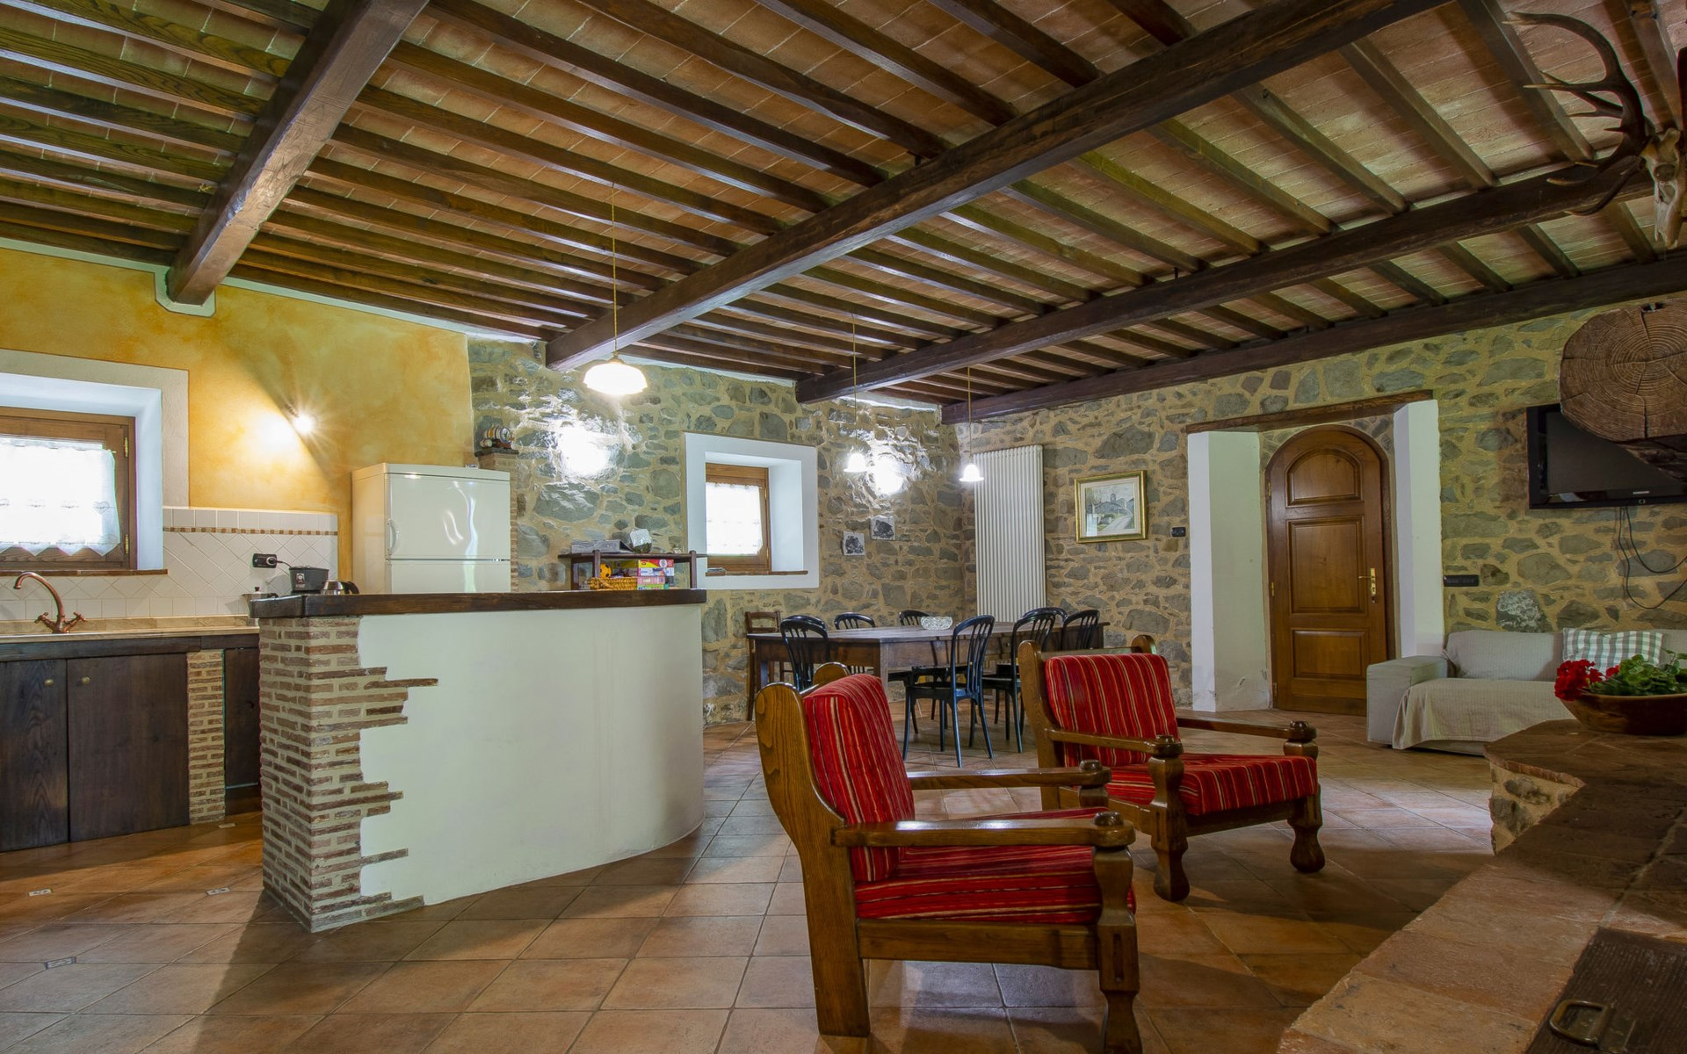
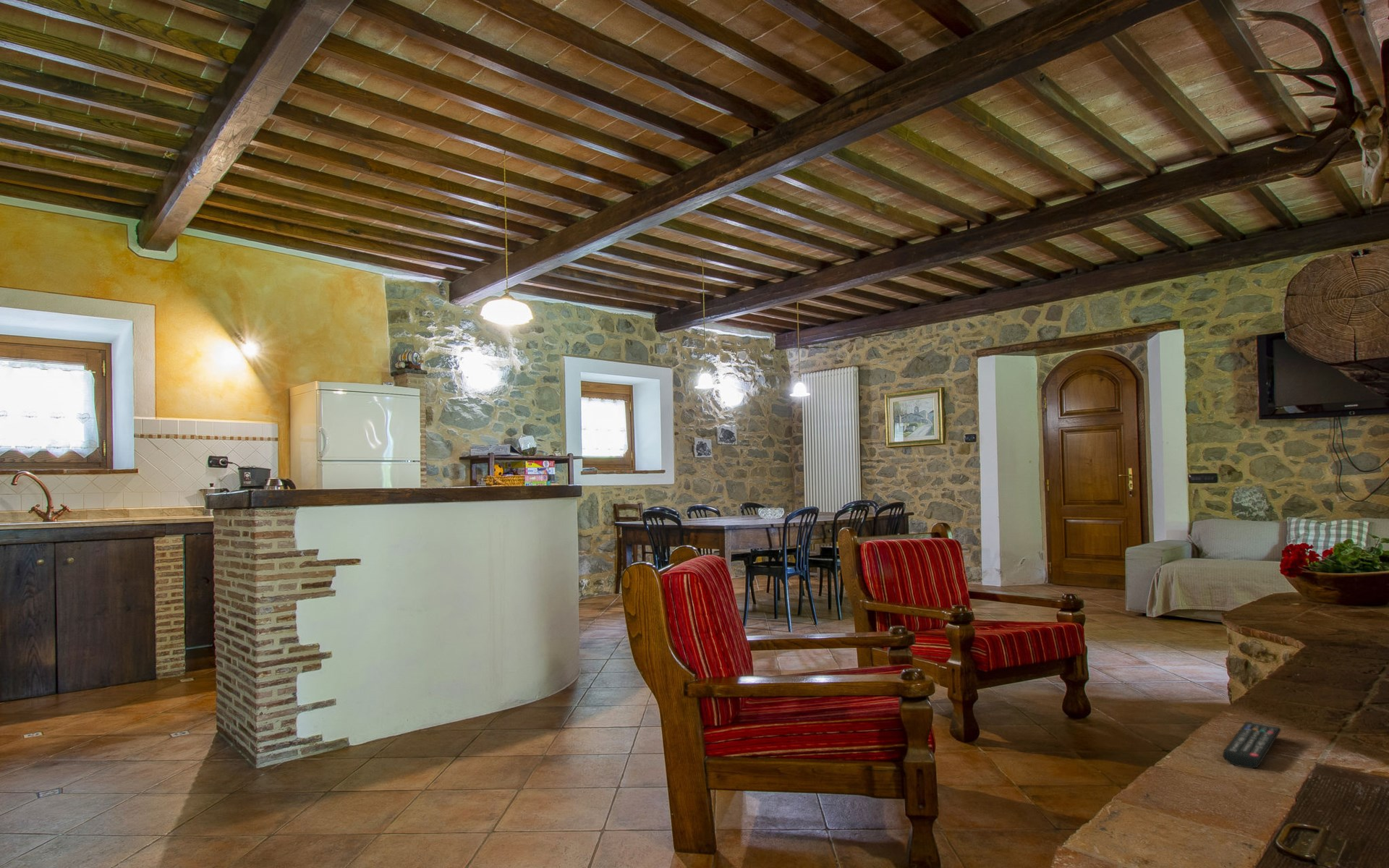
+ remote control [1222,720,1282,769]
